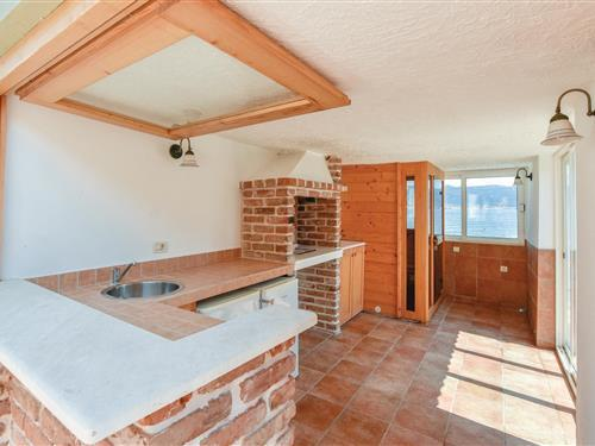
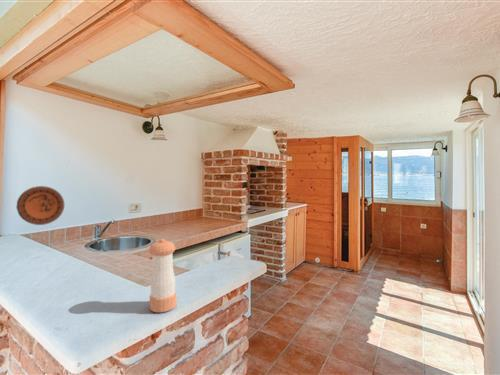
+ pepper shaker [148,238,178,313]
+ decorative plate [15,185,65,226]
